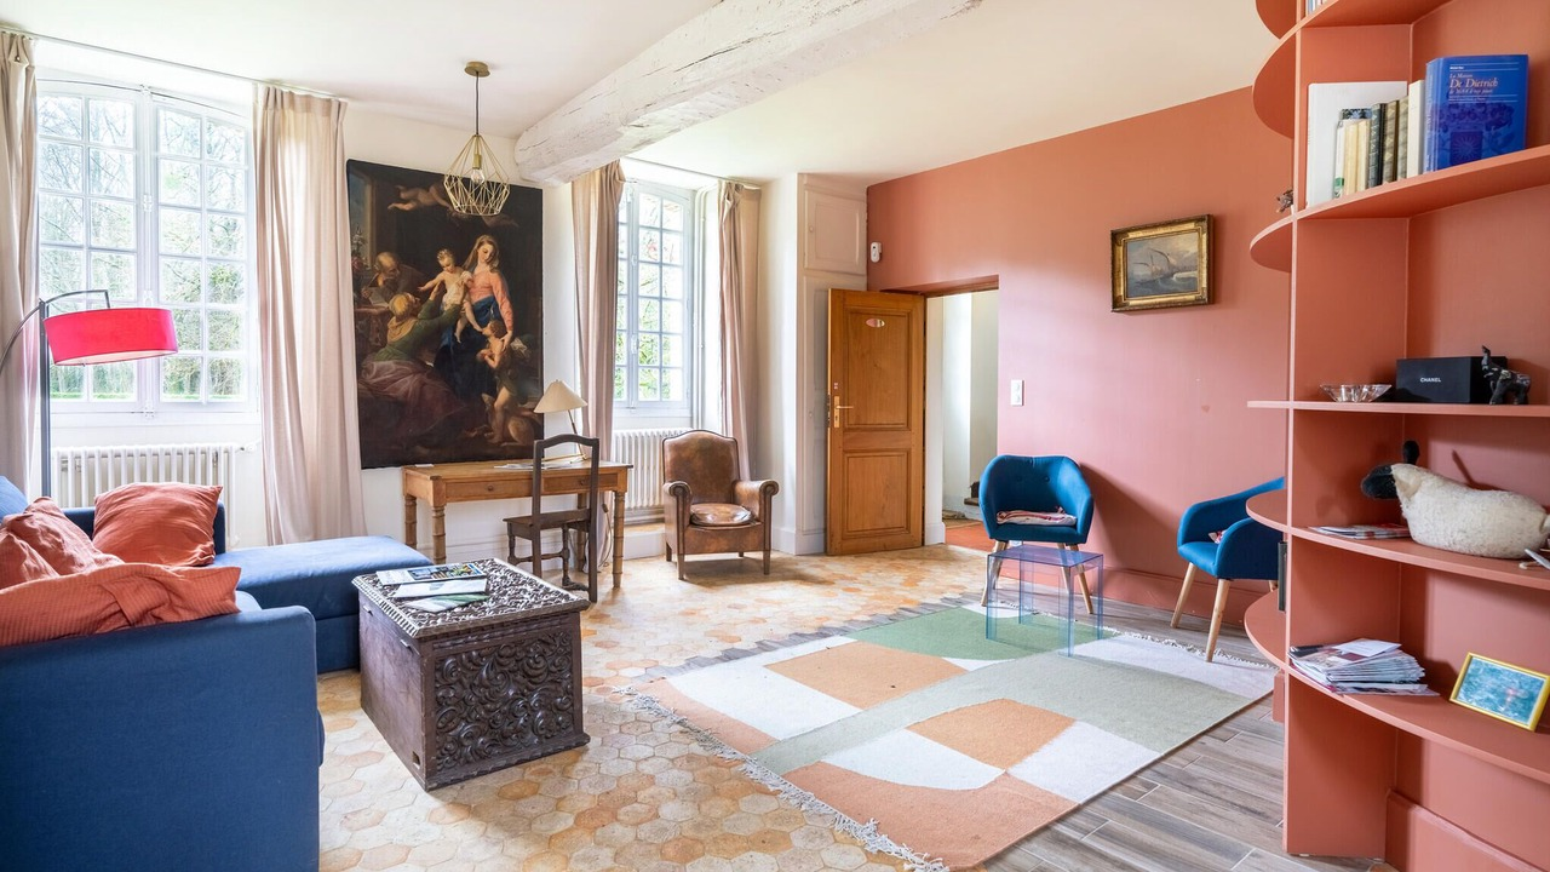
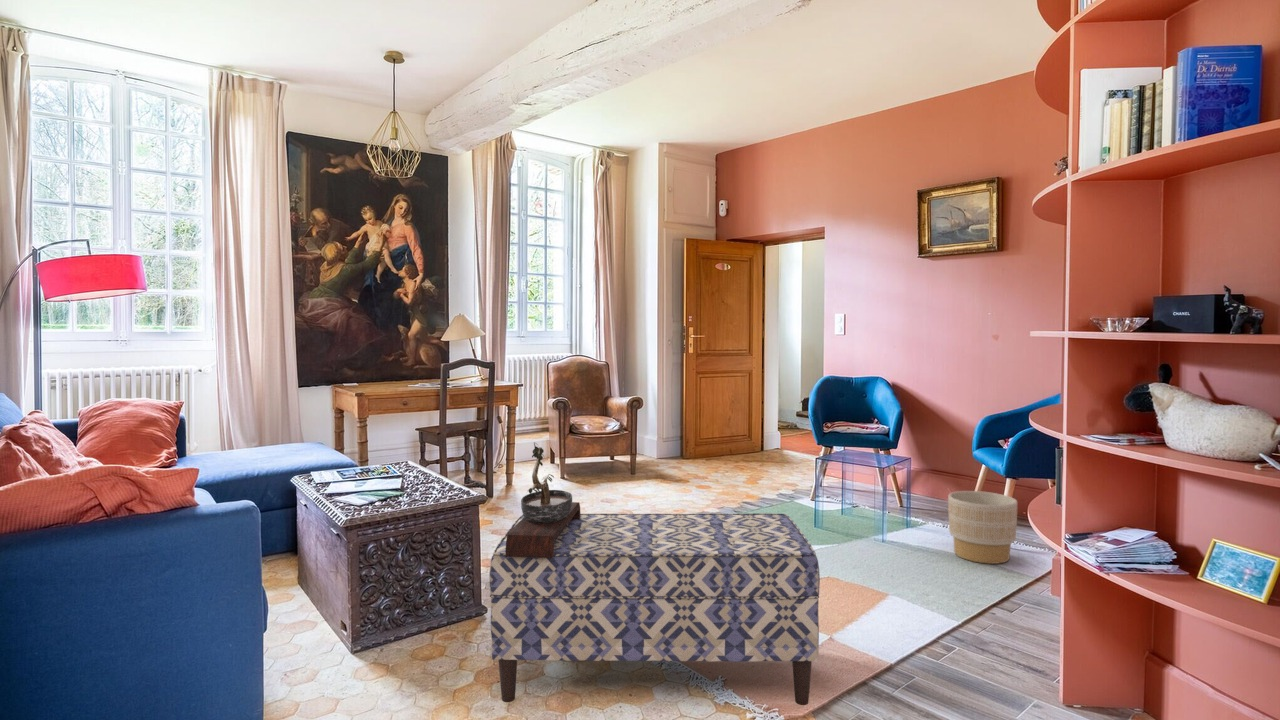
+ bonsai tree [506,441,581,558]
+ bench [488,512,821,706]
+ planter [947,490,1018,565]
